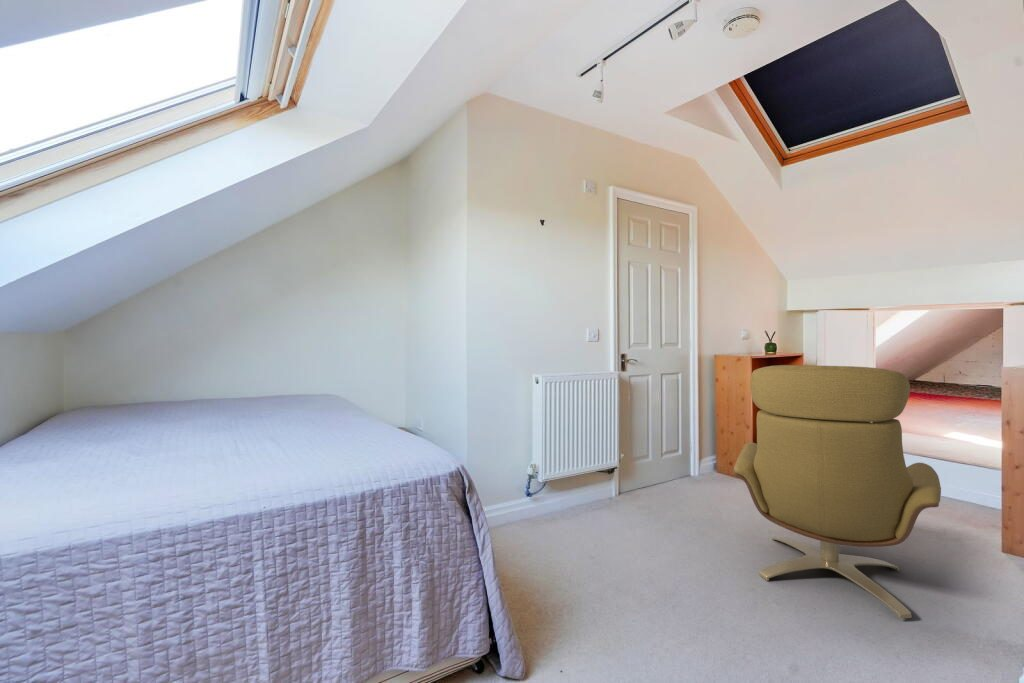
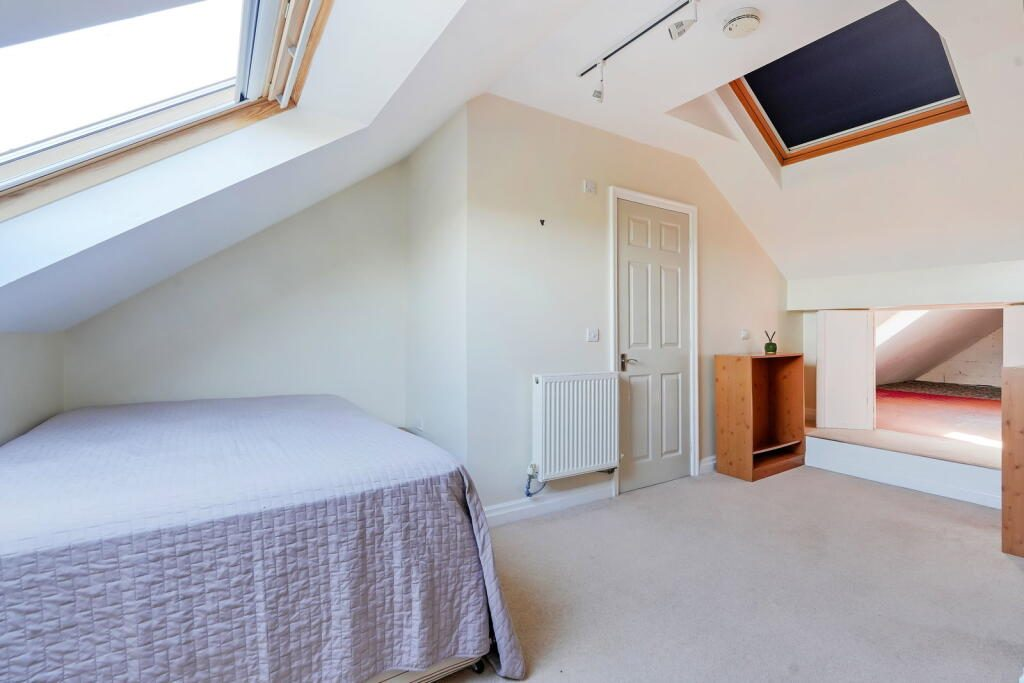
- chair [732,364,942,620]
